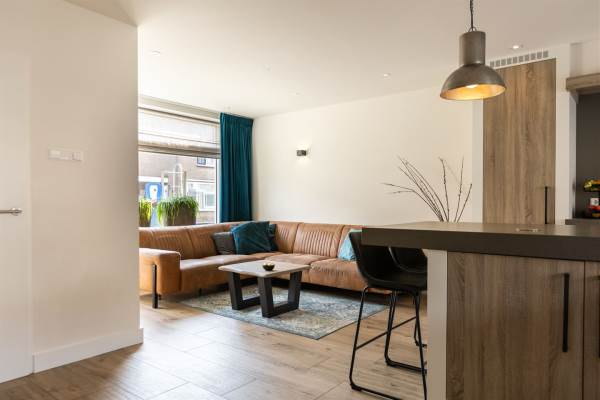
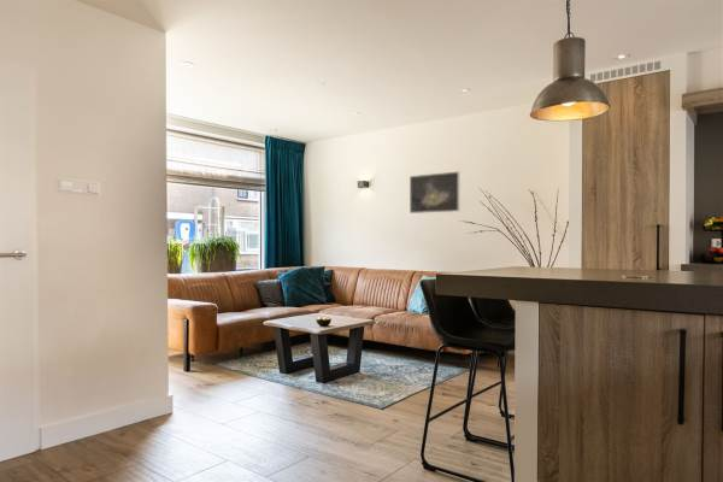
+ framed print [408,170,460,214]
